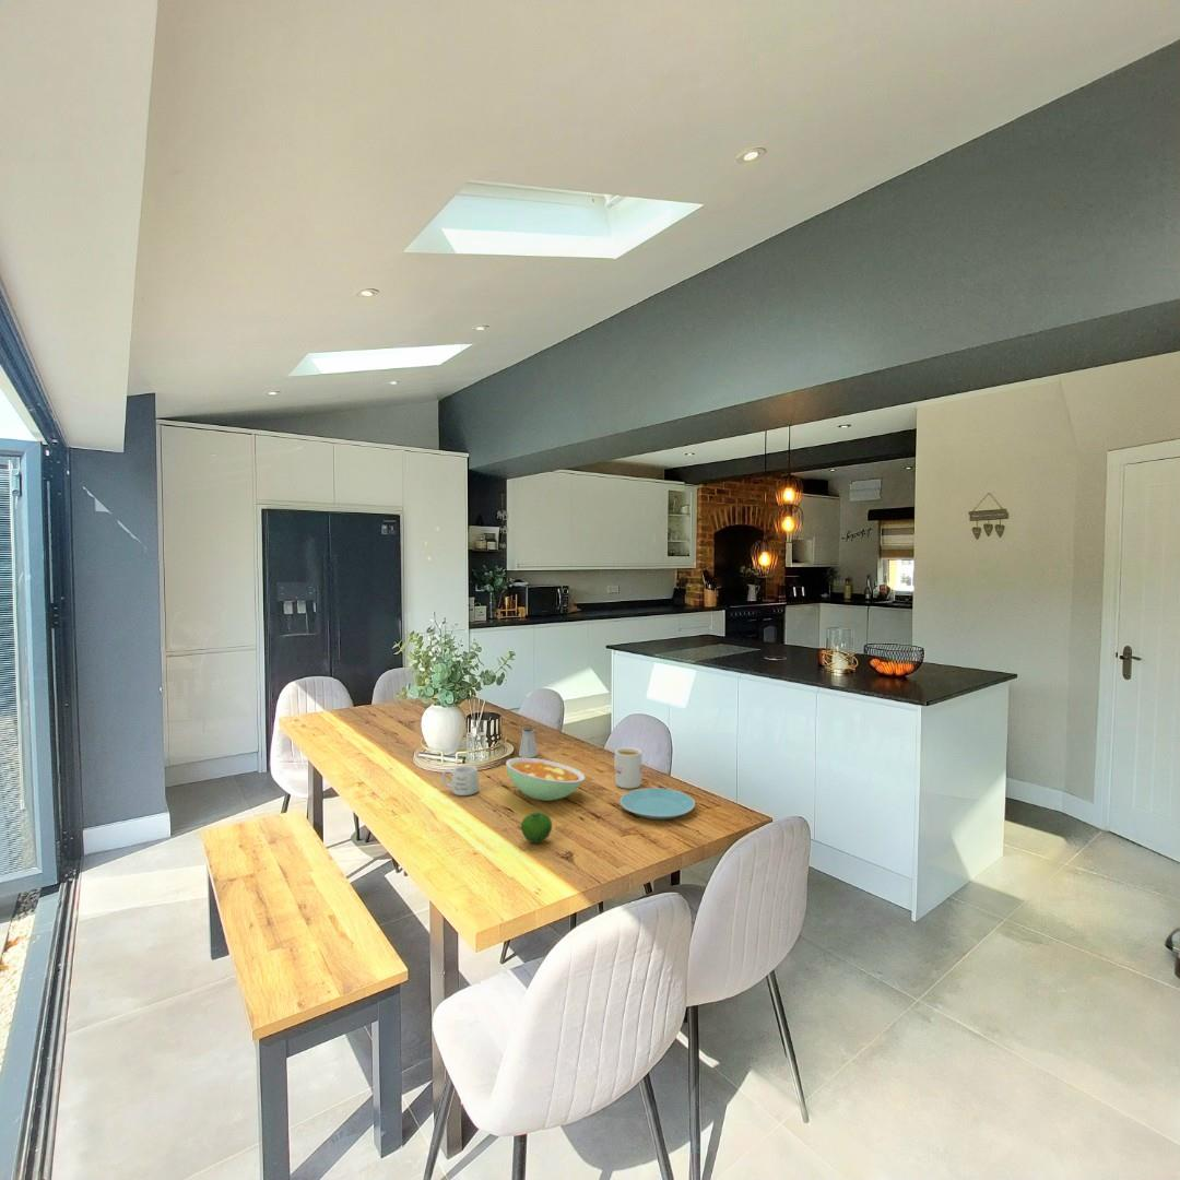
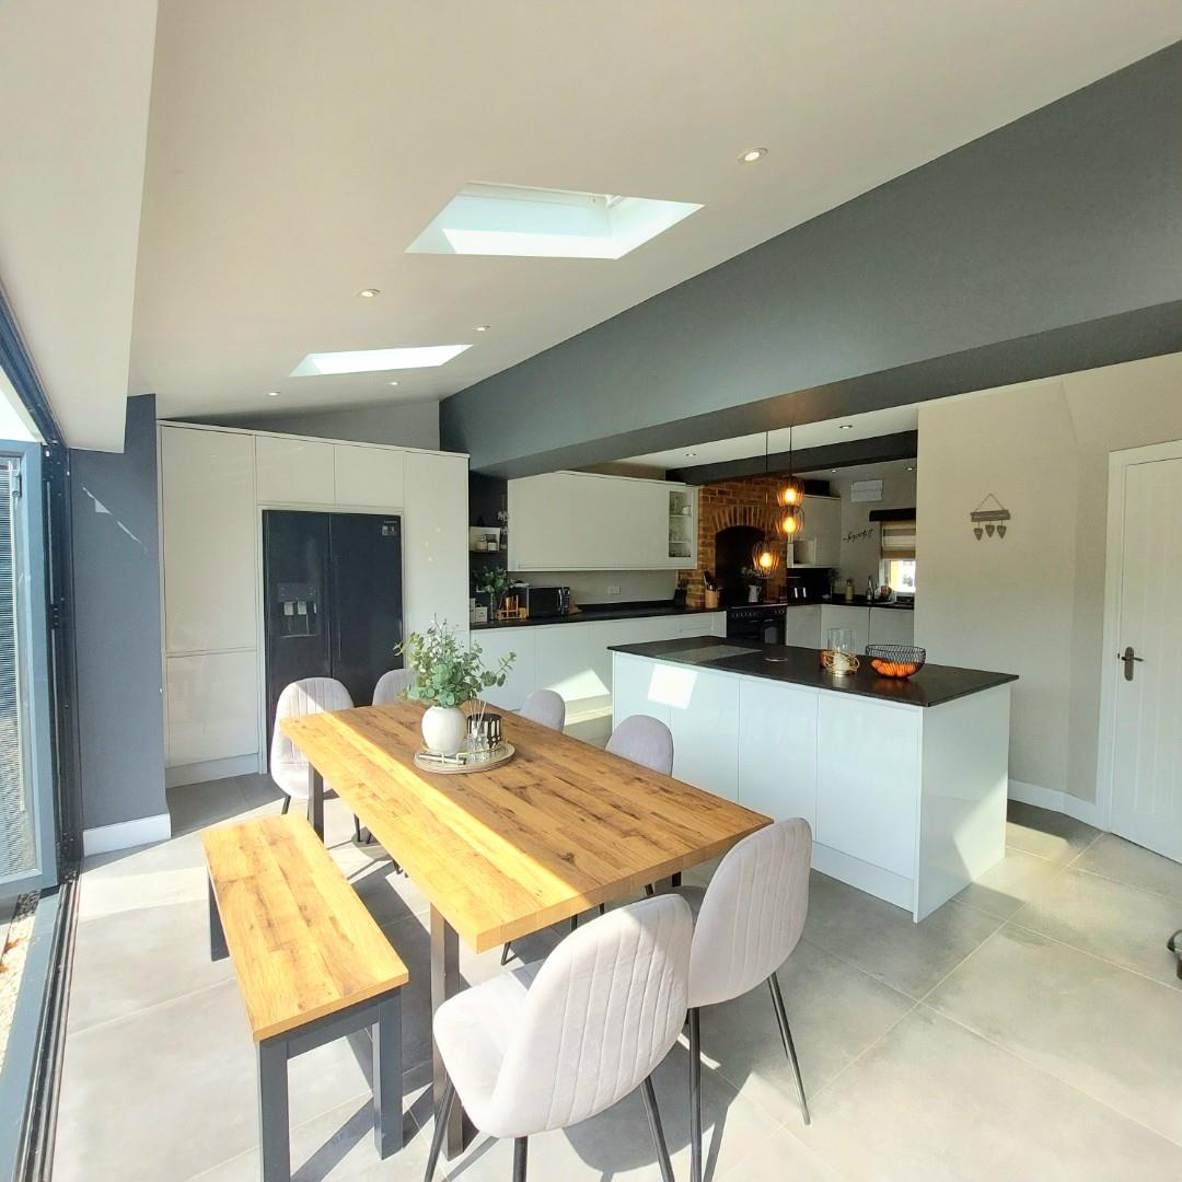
- mug [441,765,481,796]
- saltshaker [518,727,539,758]
- mug [613,746,642,790]
- apple [520,811,553,845]
- casserole [505,757,587,802]
- plate [618,787,696,821]
